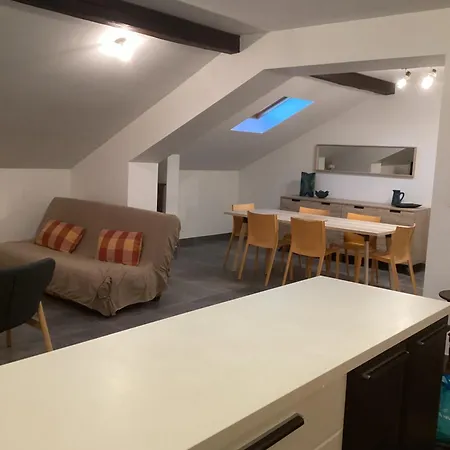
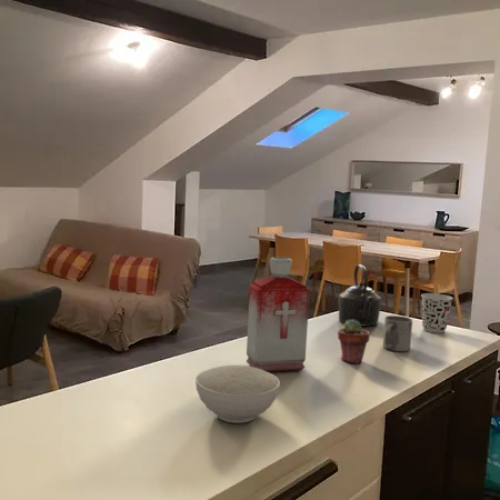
+ mug [382,314,413,352]
+ bottle [246,257,311,373]
+ cup [420,292,454,333]
+ kettle [338,263,382,327]
+ bowl [194,364,281,424]
+ potted succulent [337,320,371,364]
